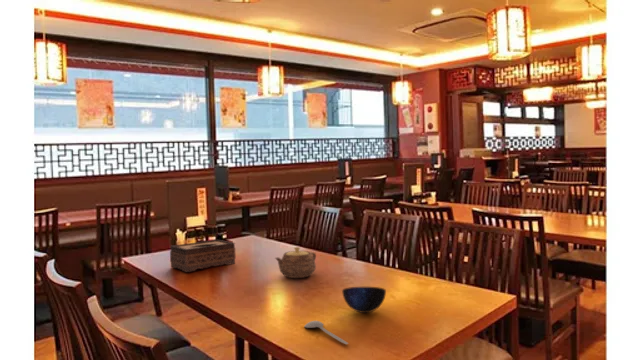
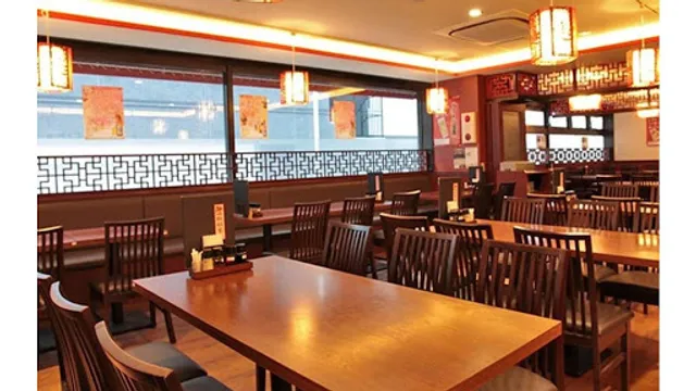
- spoon [303,320,350,345]
- bowl [341,286,387,314]
- tissue box [169,239,237,273]
- teapot [274,246,317,279]
